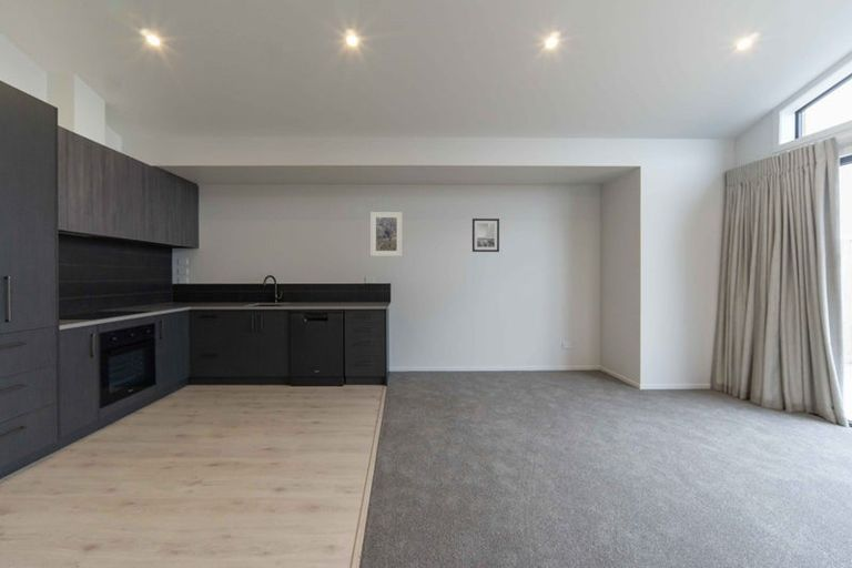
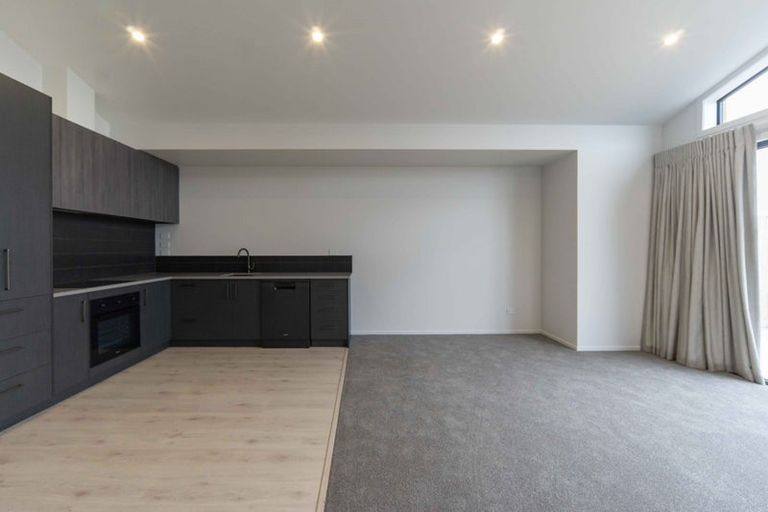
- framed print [369,211,404,257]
- wall art [471,217,500,253]
